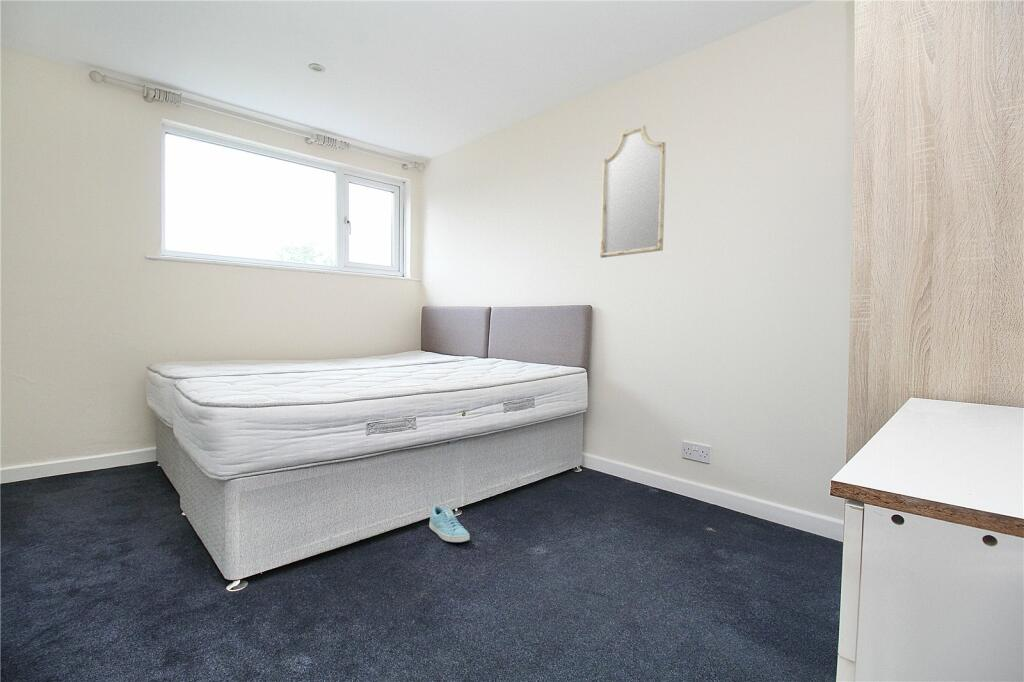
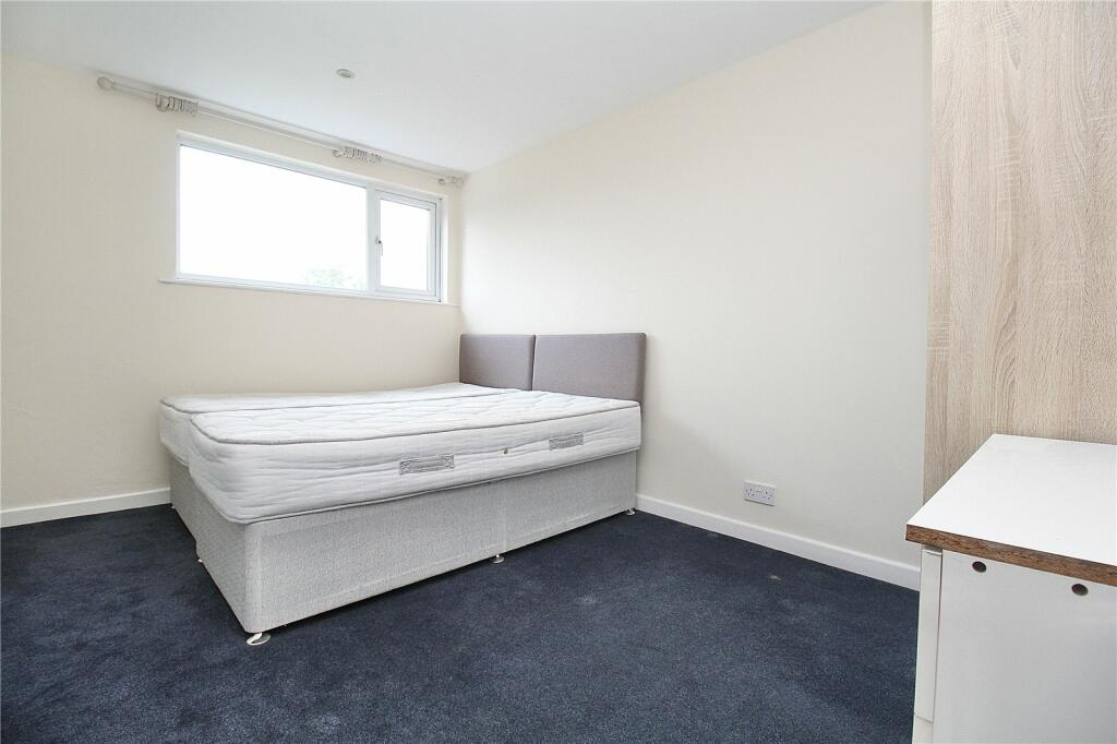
- sneaker [428,505,471,543]
- home mirror [599,124,667,259]
